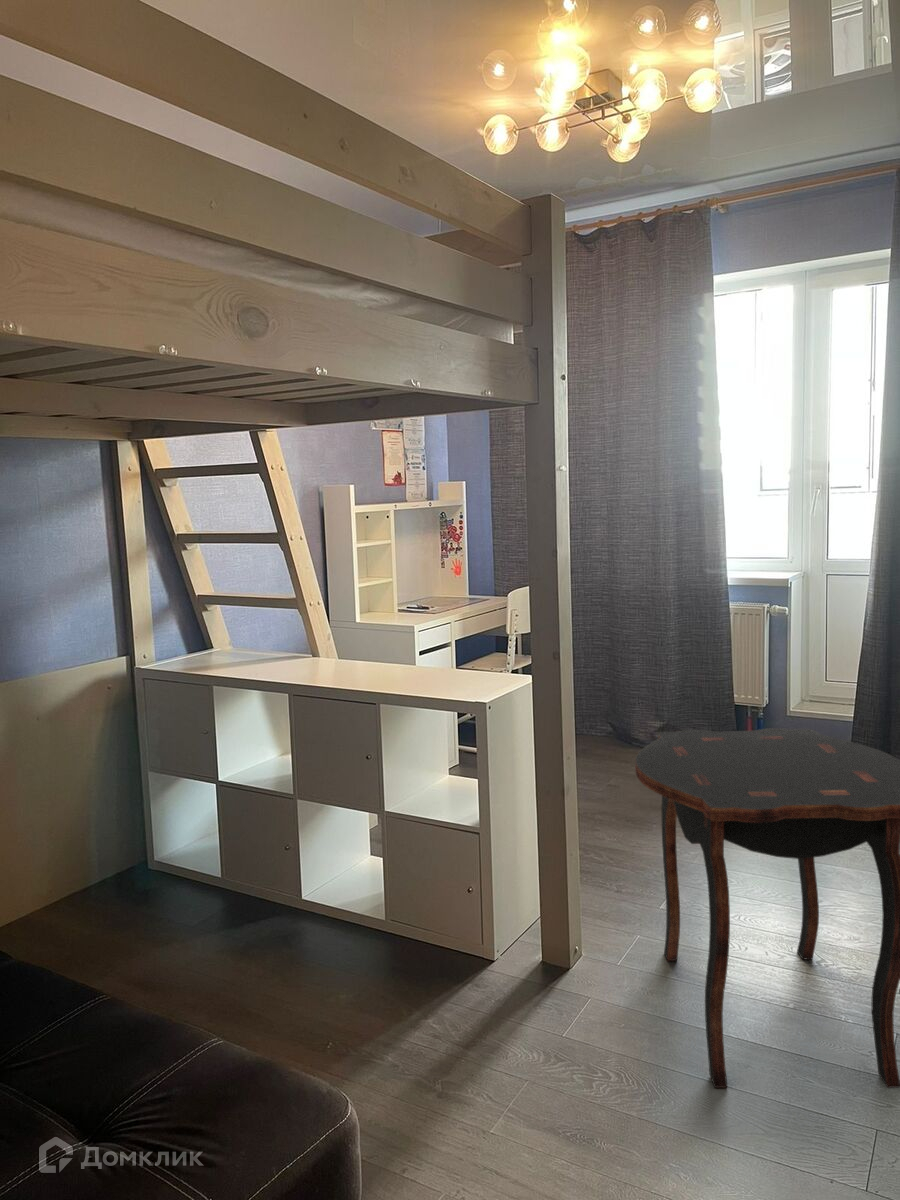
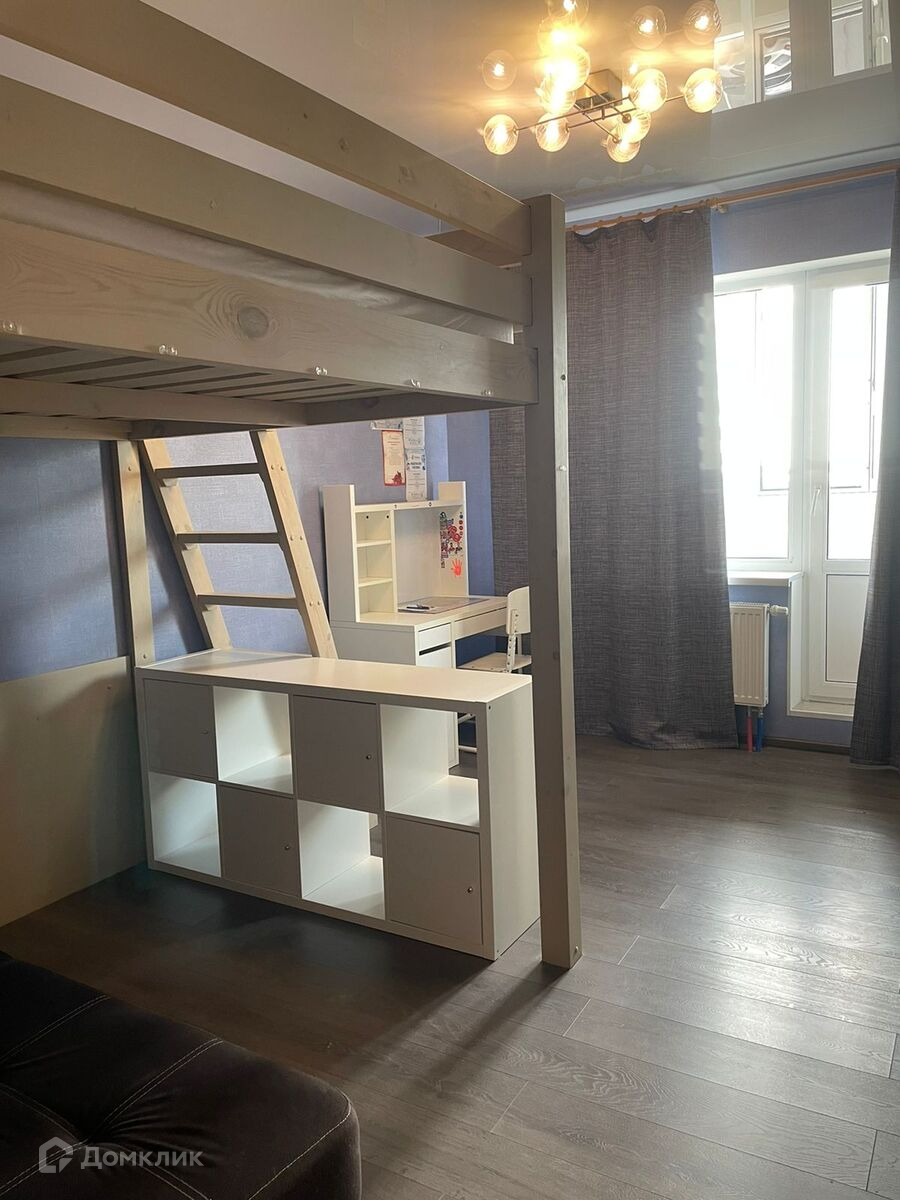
- side table [634,727,900,1089]
